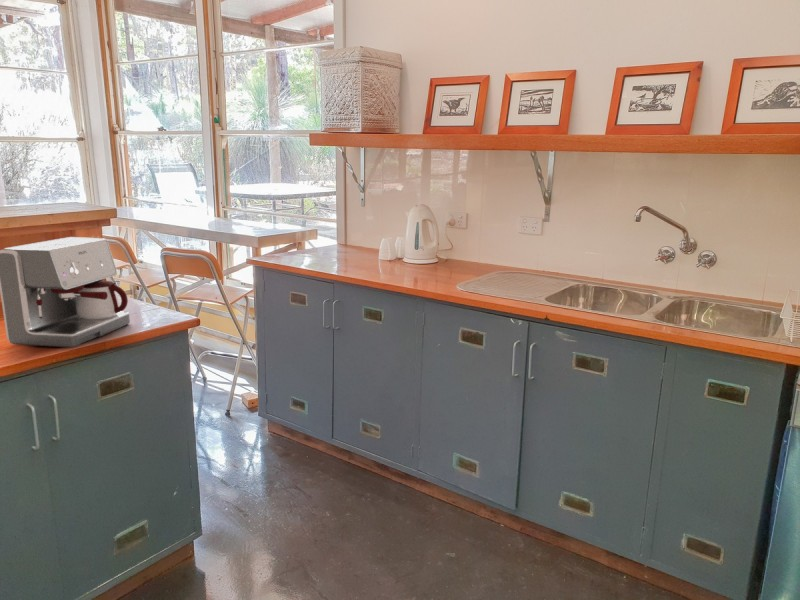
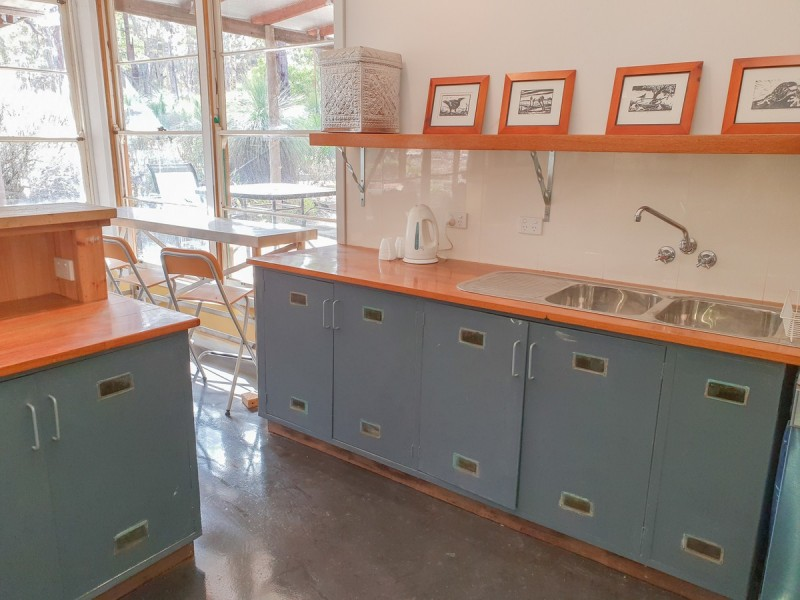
- coffee maker [0,236,131,348]
